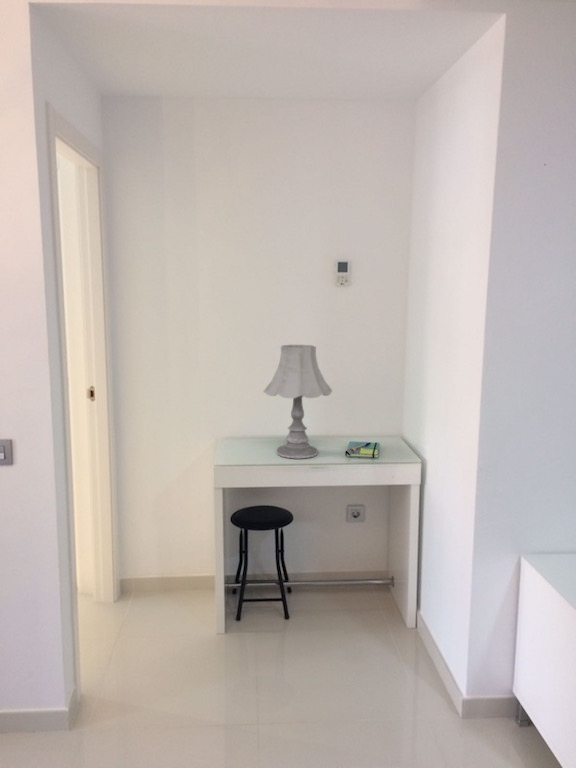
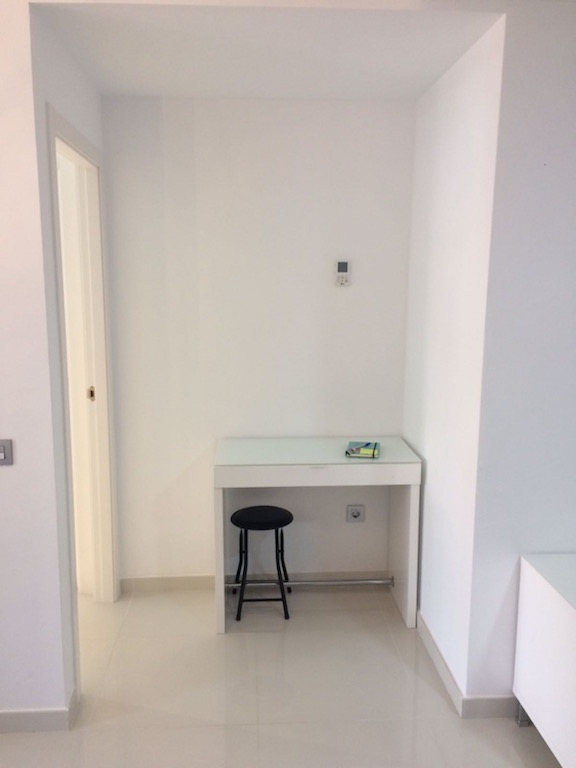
- table lamp [263,344,333,459]
